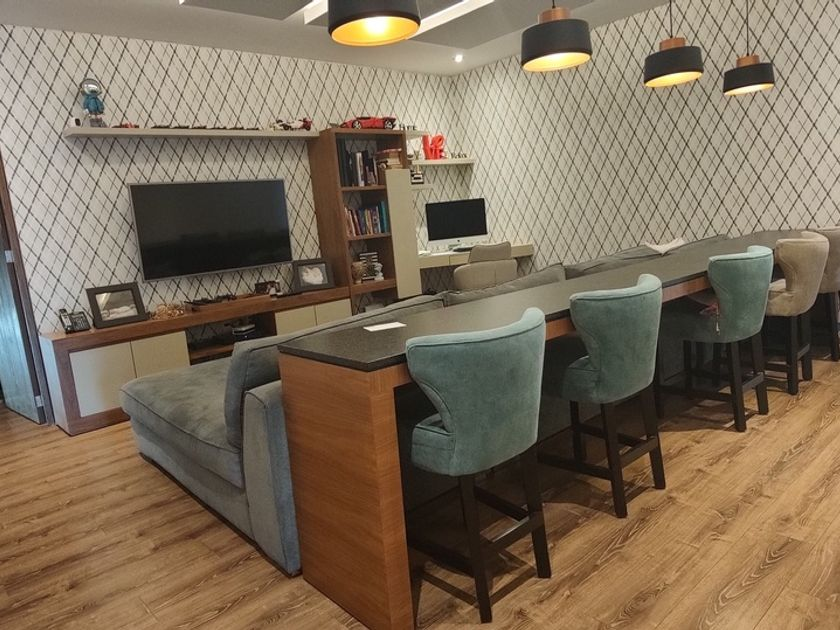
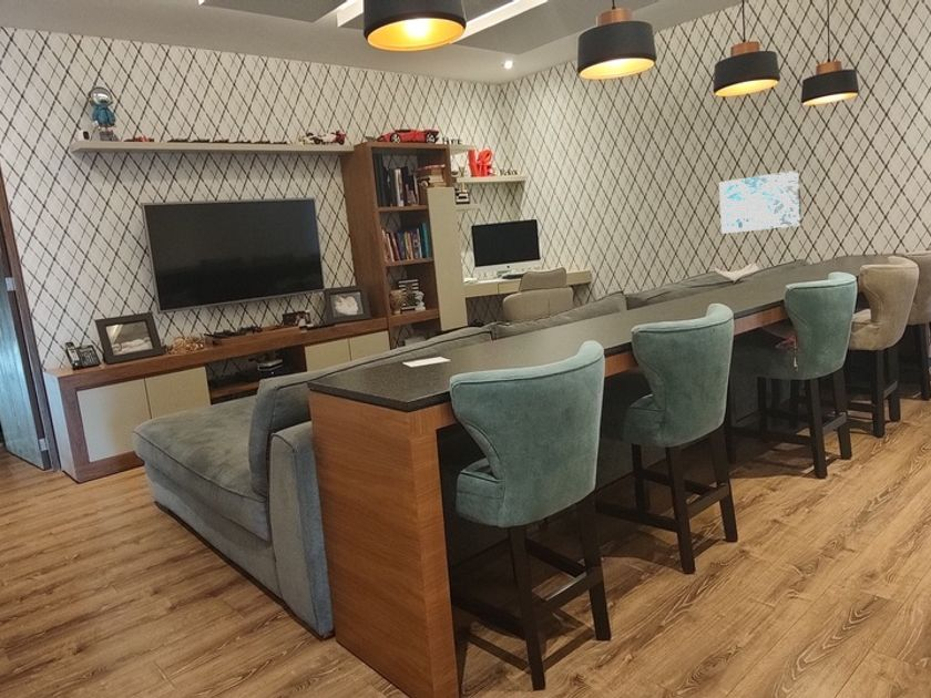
+ wall art [718,170,802,235]
